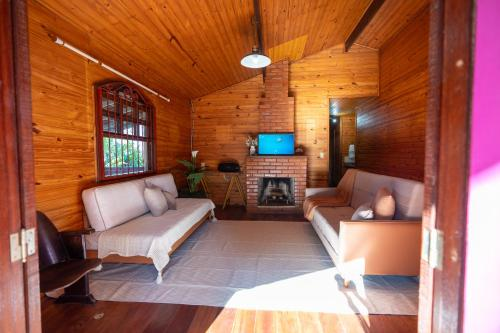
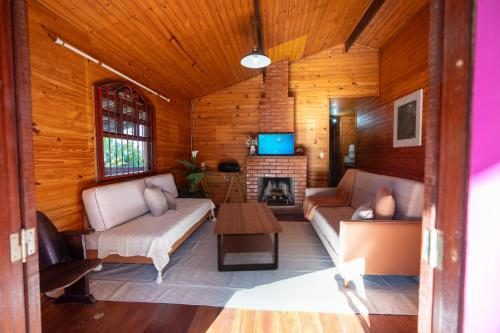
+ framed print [392,88,424,148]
+ coffee table [213,202,284,272]
